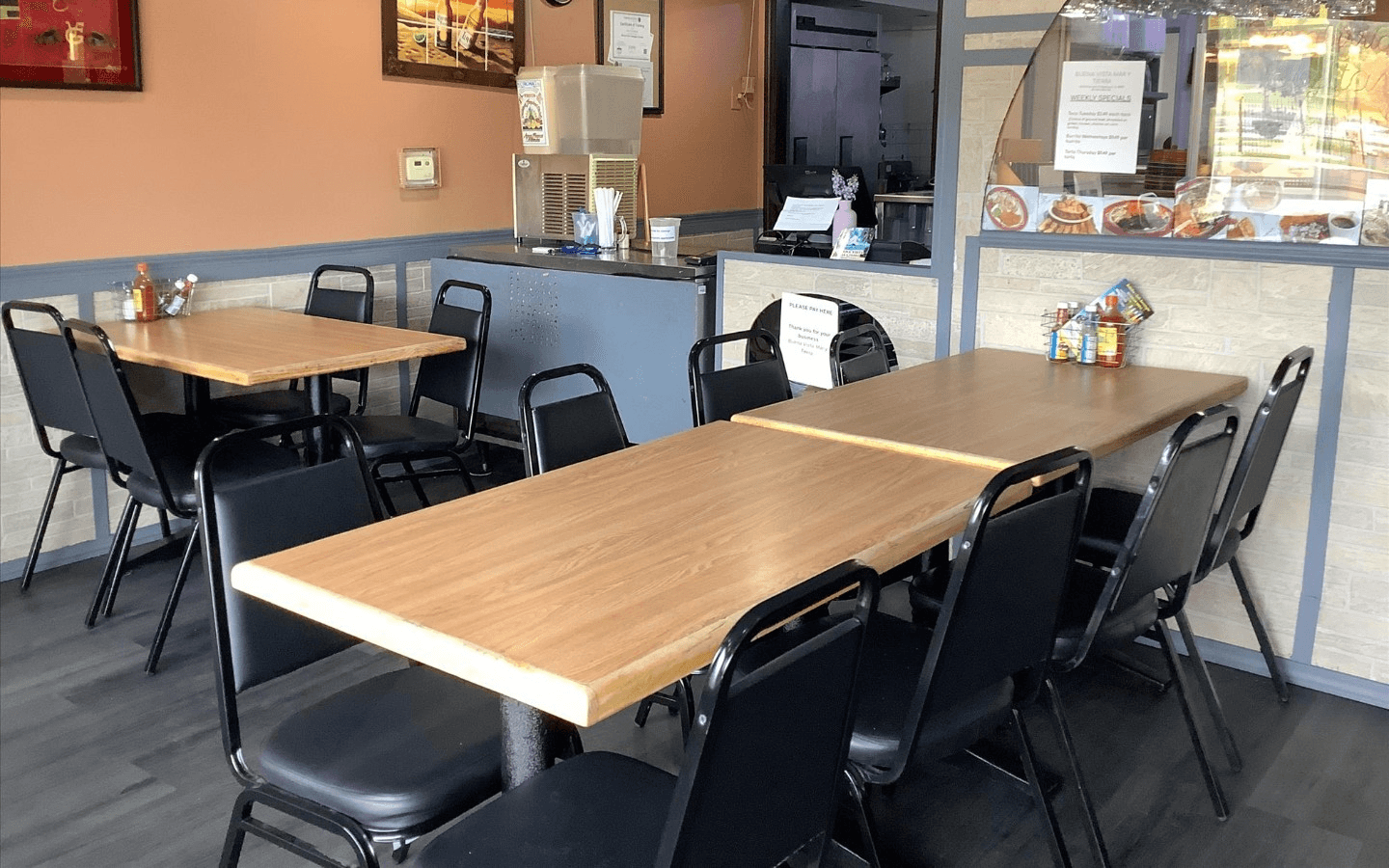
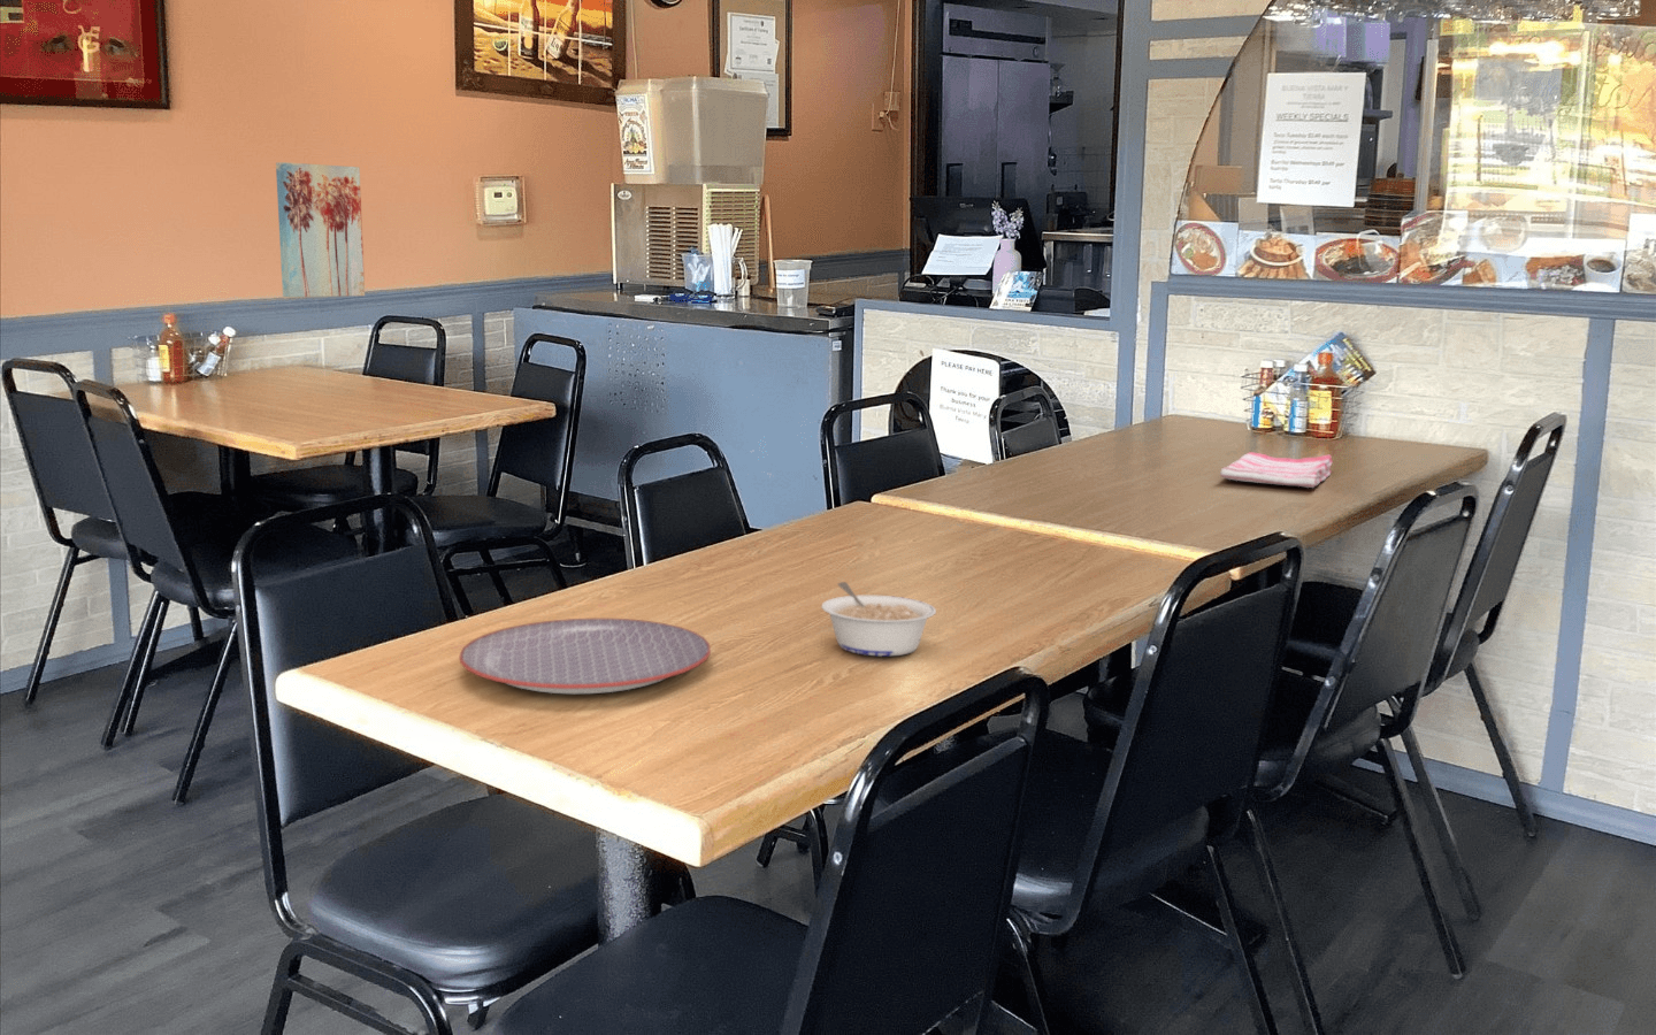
+ plate [458,618,712,695]
+ legume [820,581,937,658]
+ wall art [275,161,366,298]
+ dish towel [1218,451,1333,489]
